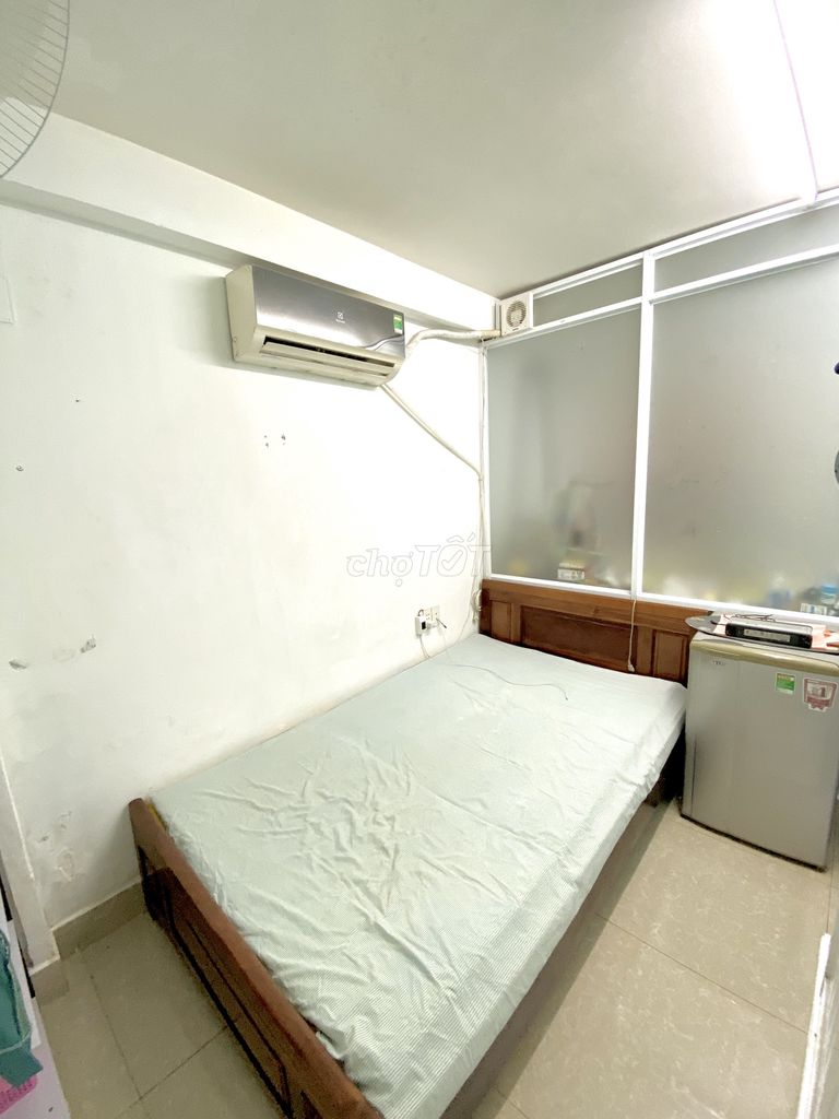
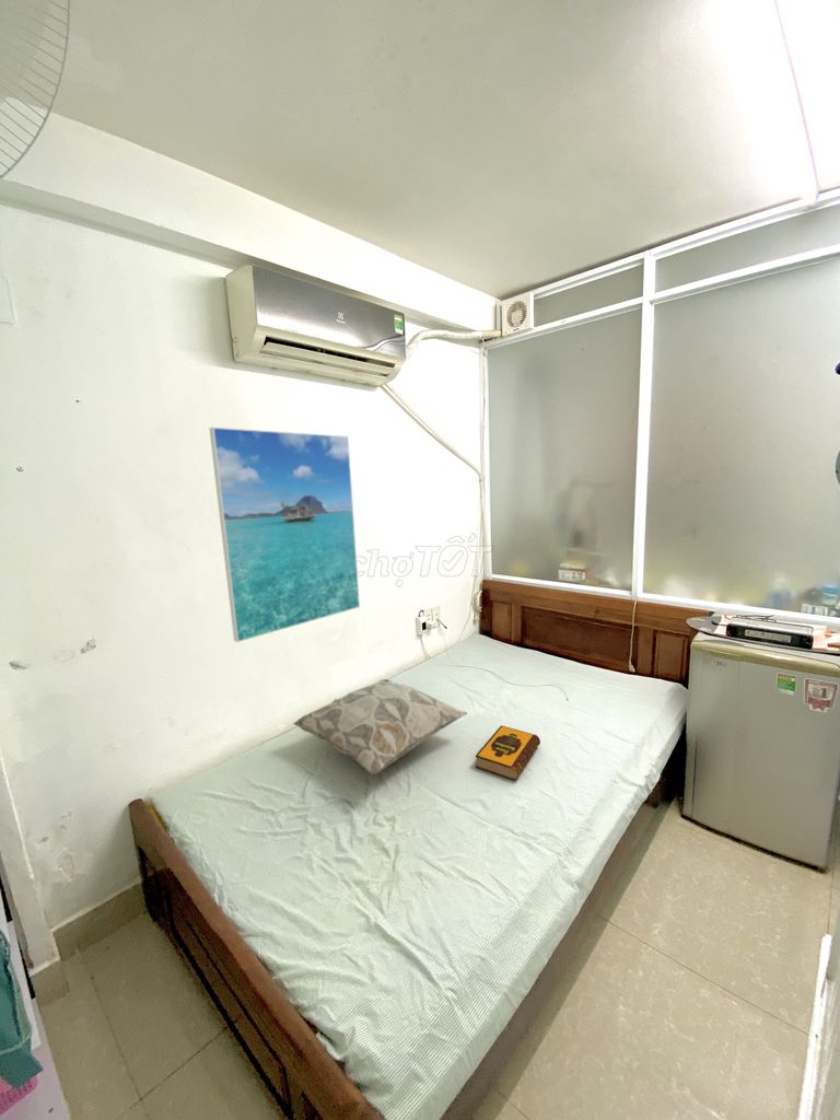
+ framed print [209,427,361,643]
+ hardback book [475,724,541,781]
+ decorative pillow [292,678,468,775]
